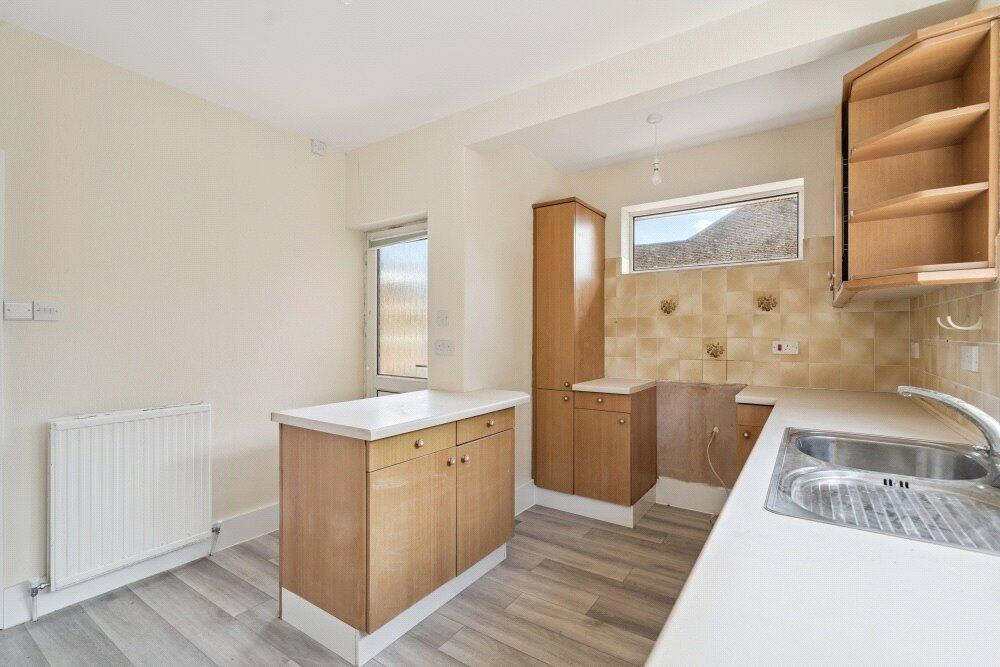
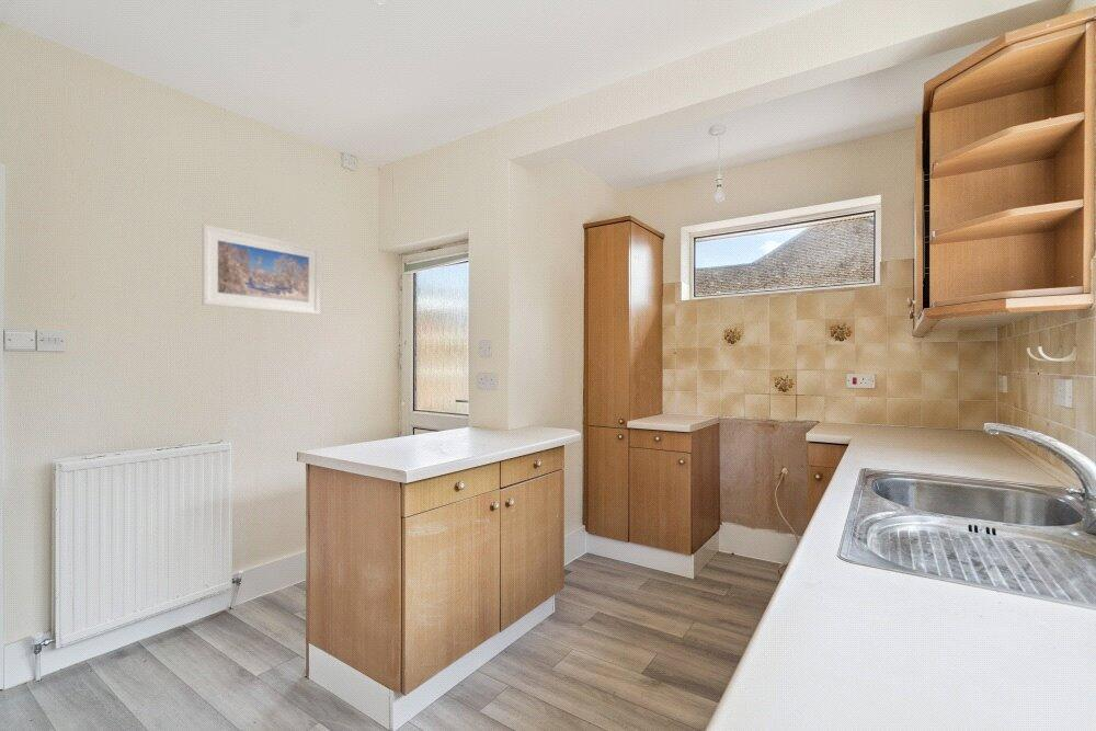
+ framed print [201,224,321,316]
